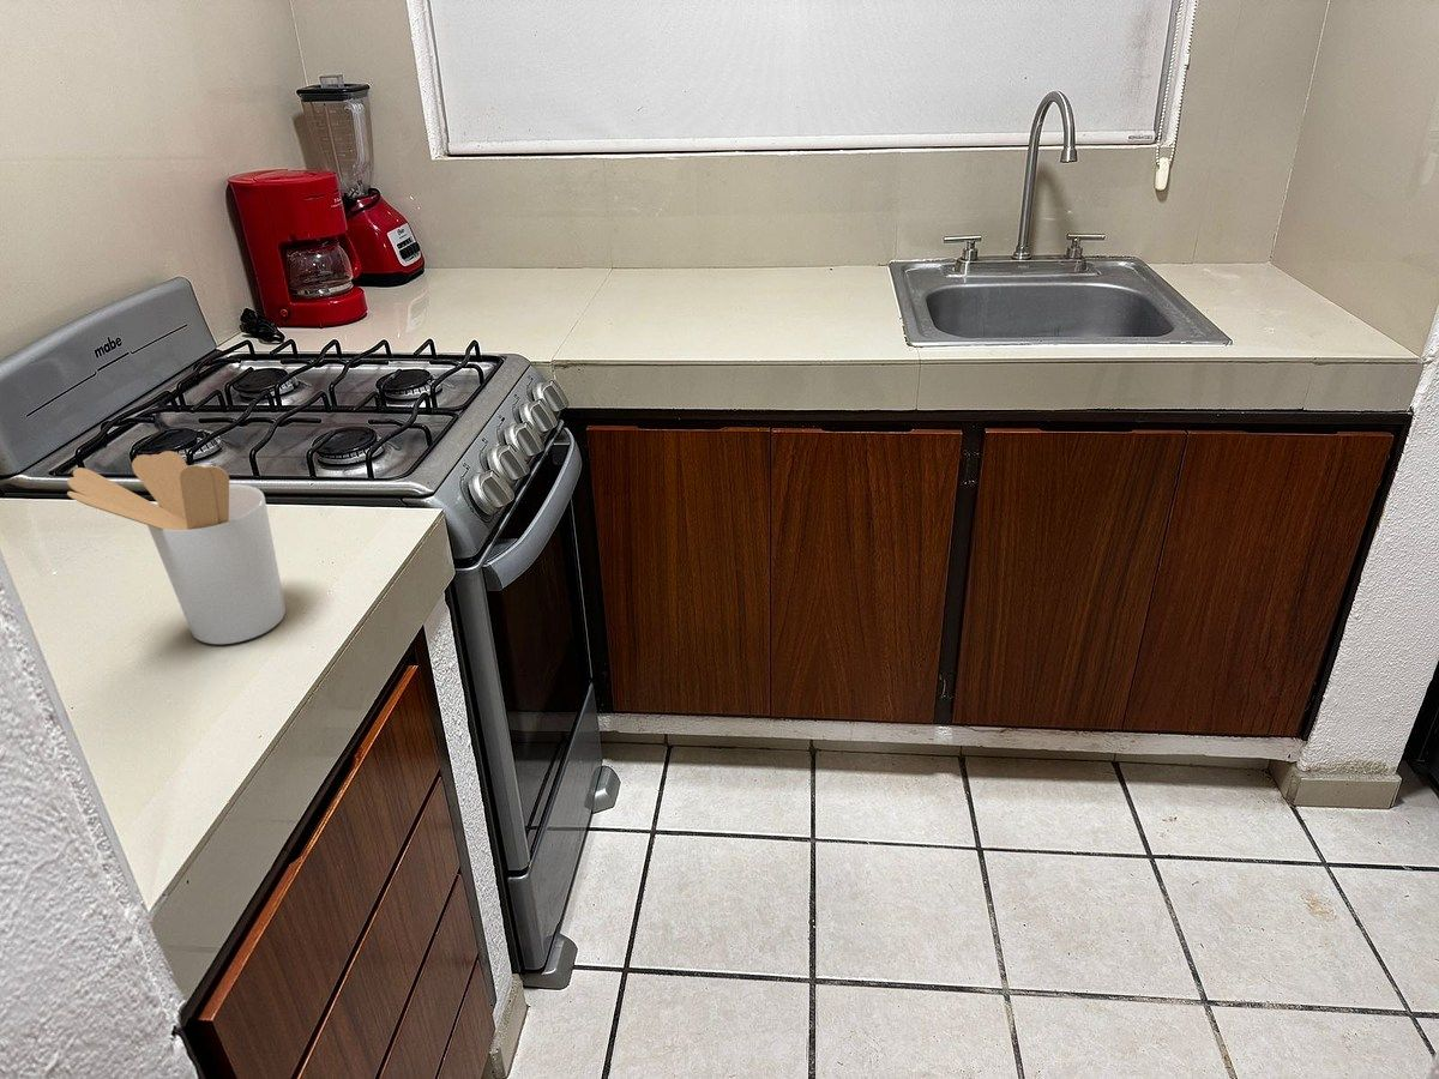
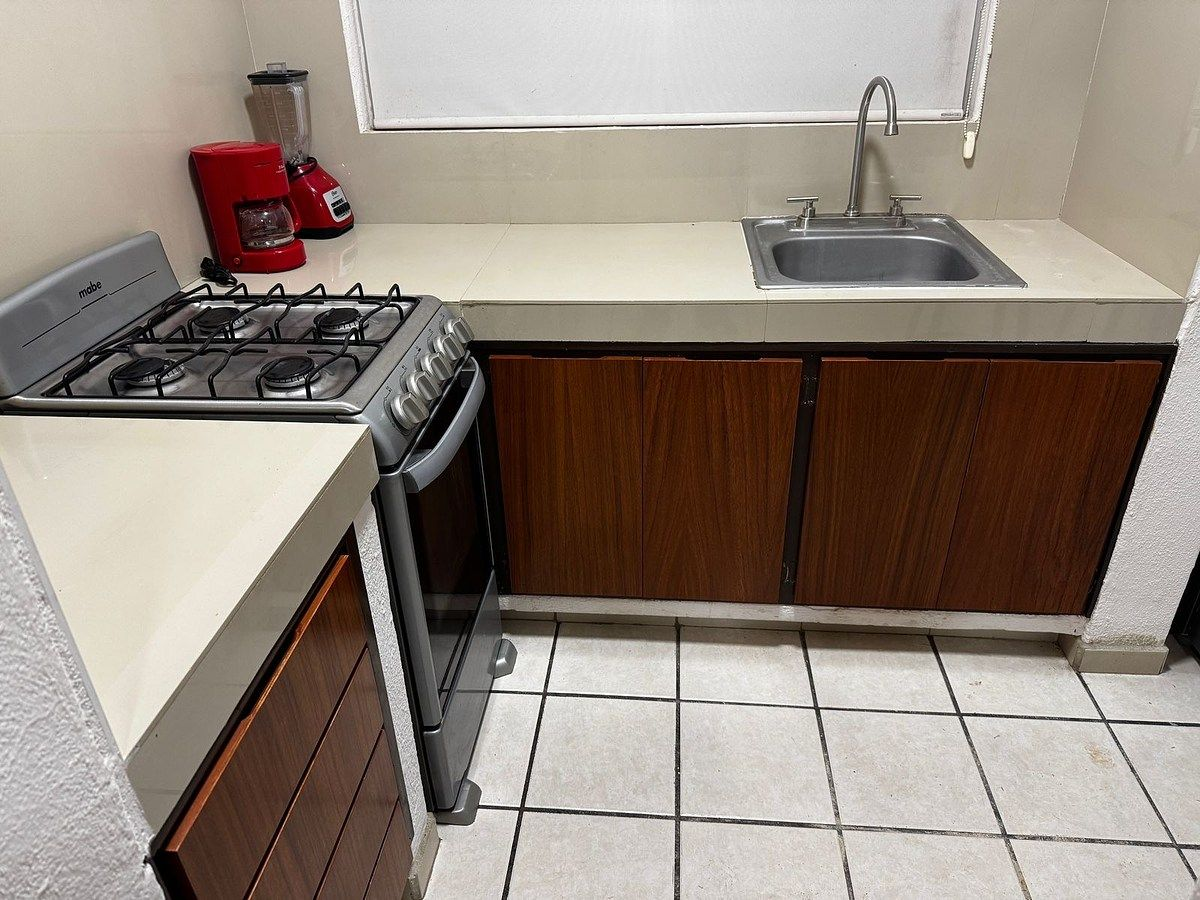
- utensil holder [66,450,287,645]
